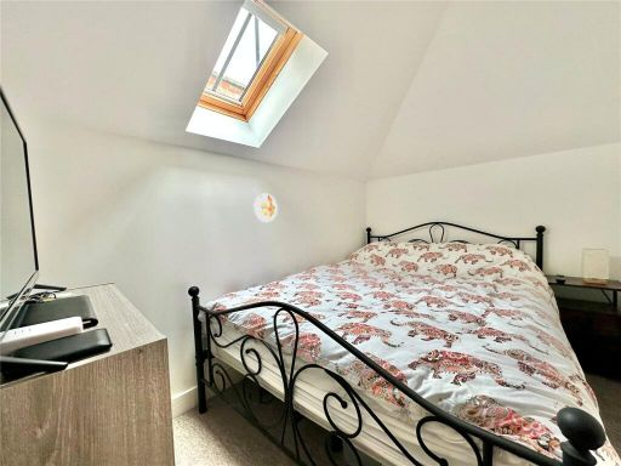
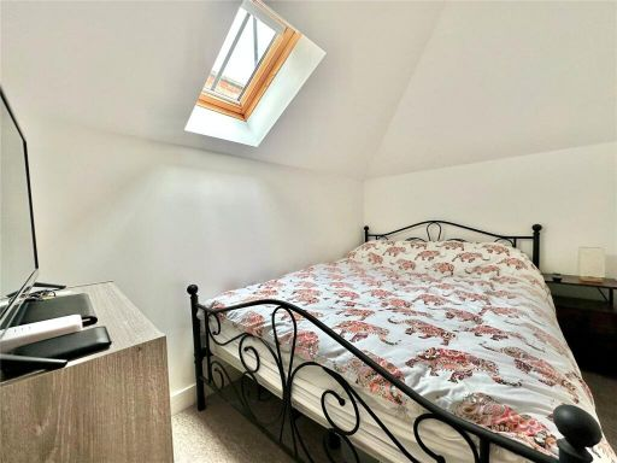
- decorative plate [252,192,279,223]
